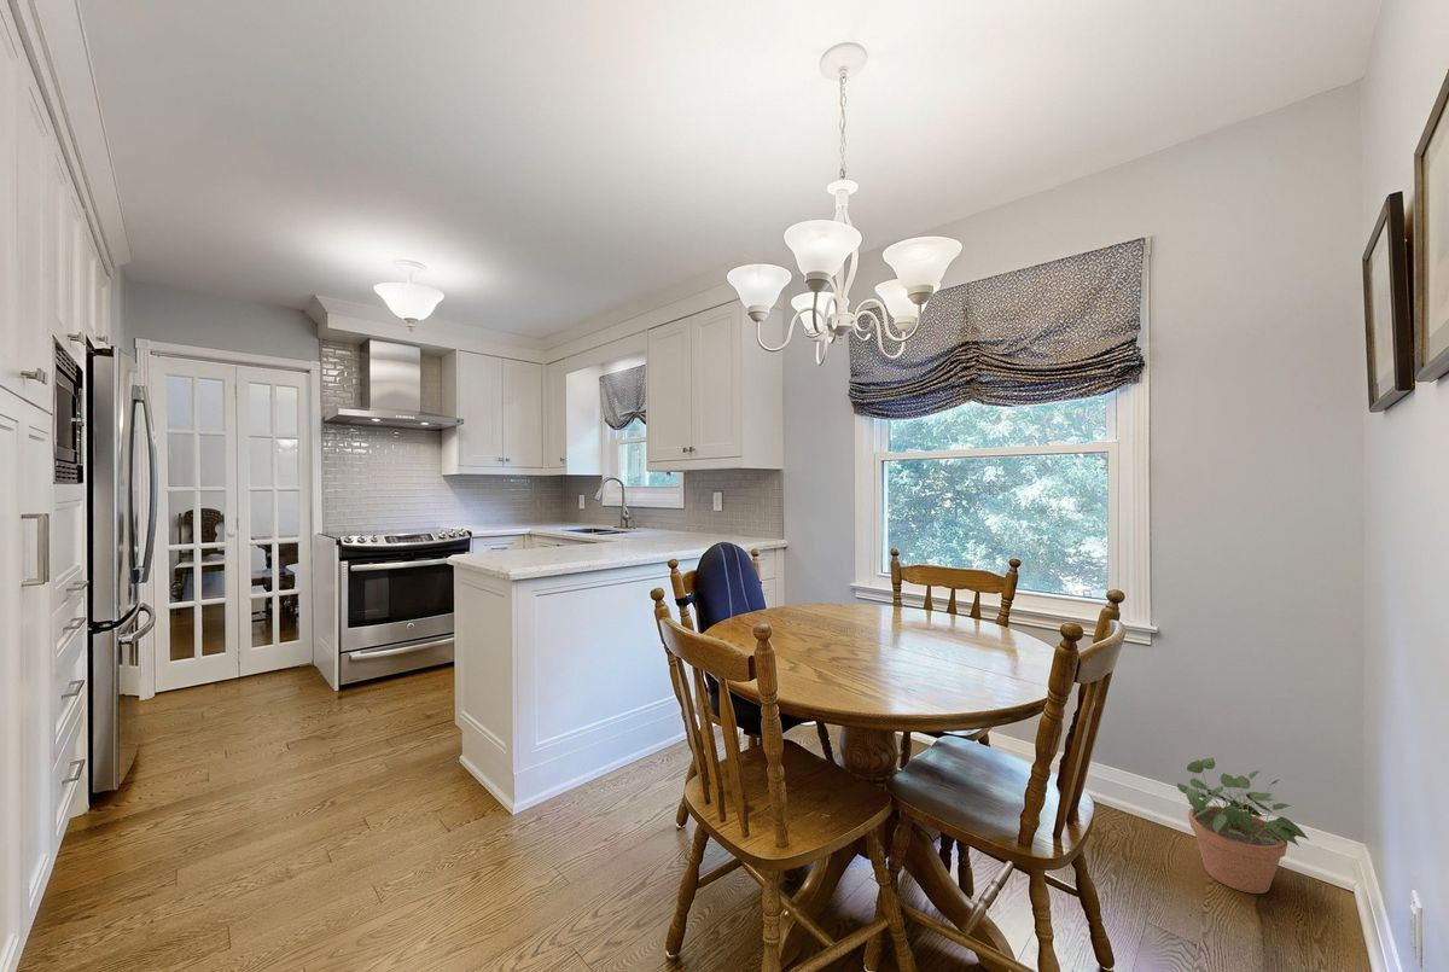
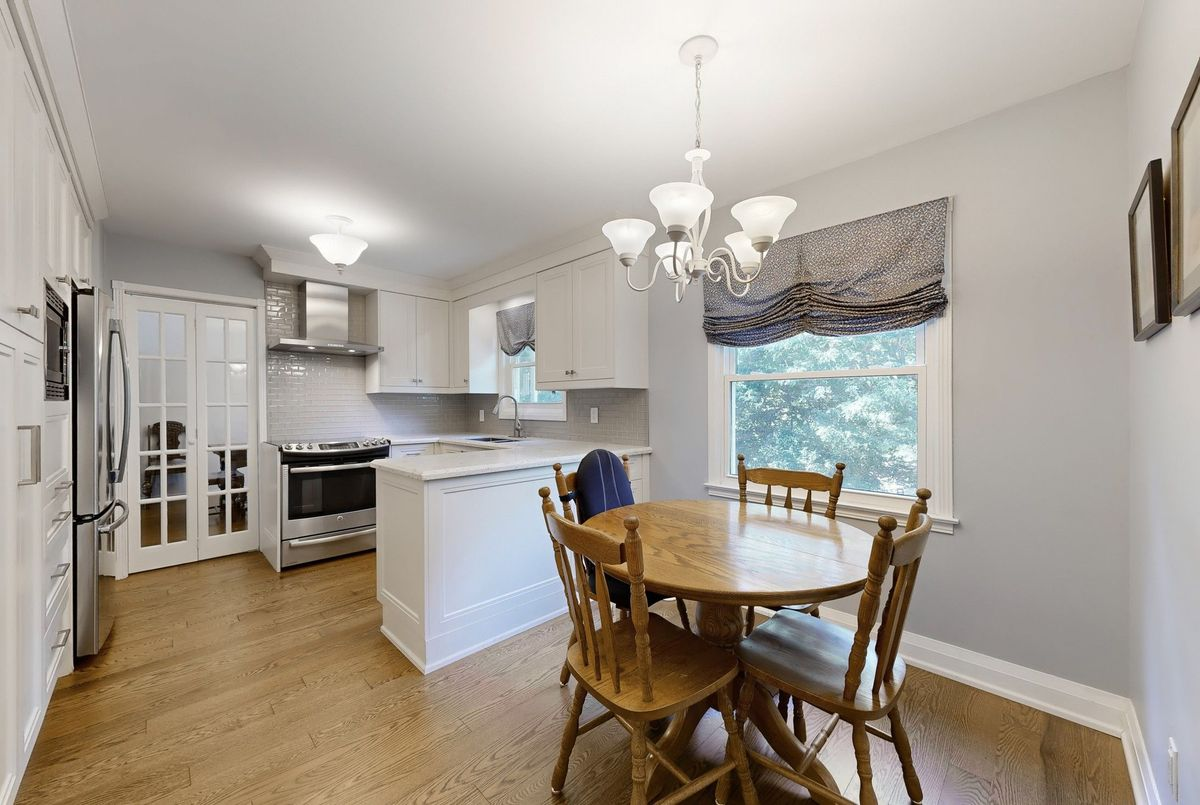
- potted plant [1176,757,1310,895]
